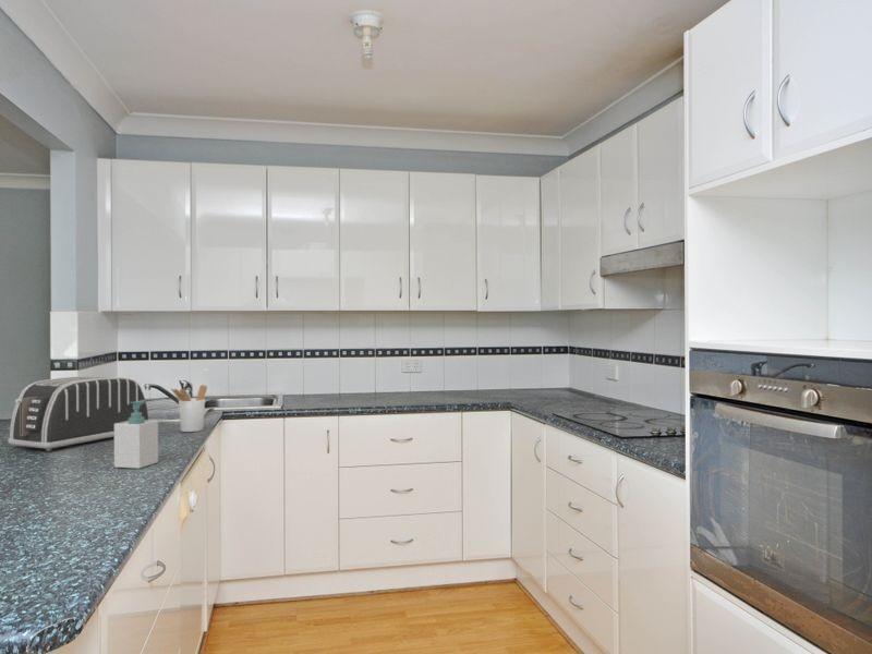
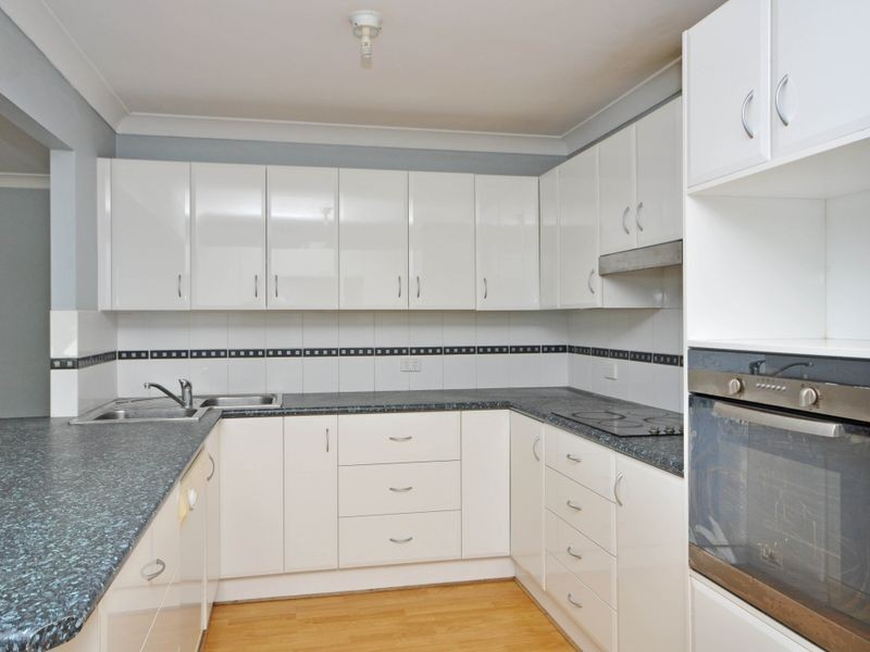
- toaster [7,375,149,452]
- soap bottle [113,399,159,470]
- utensil holder [170,384,208,433]
